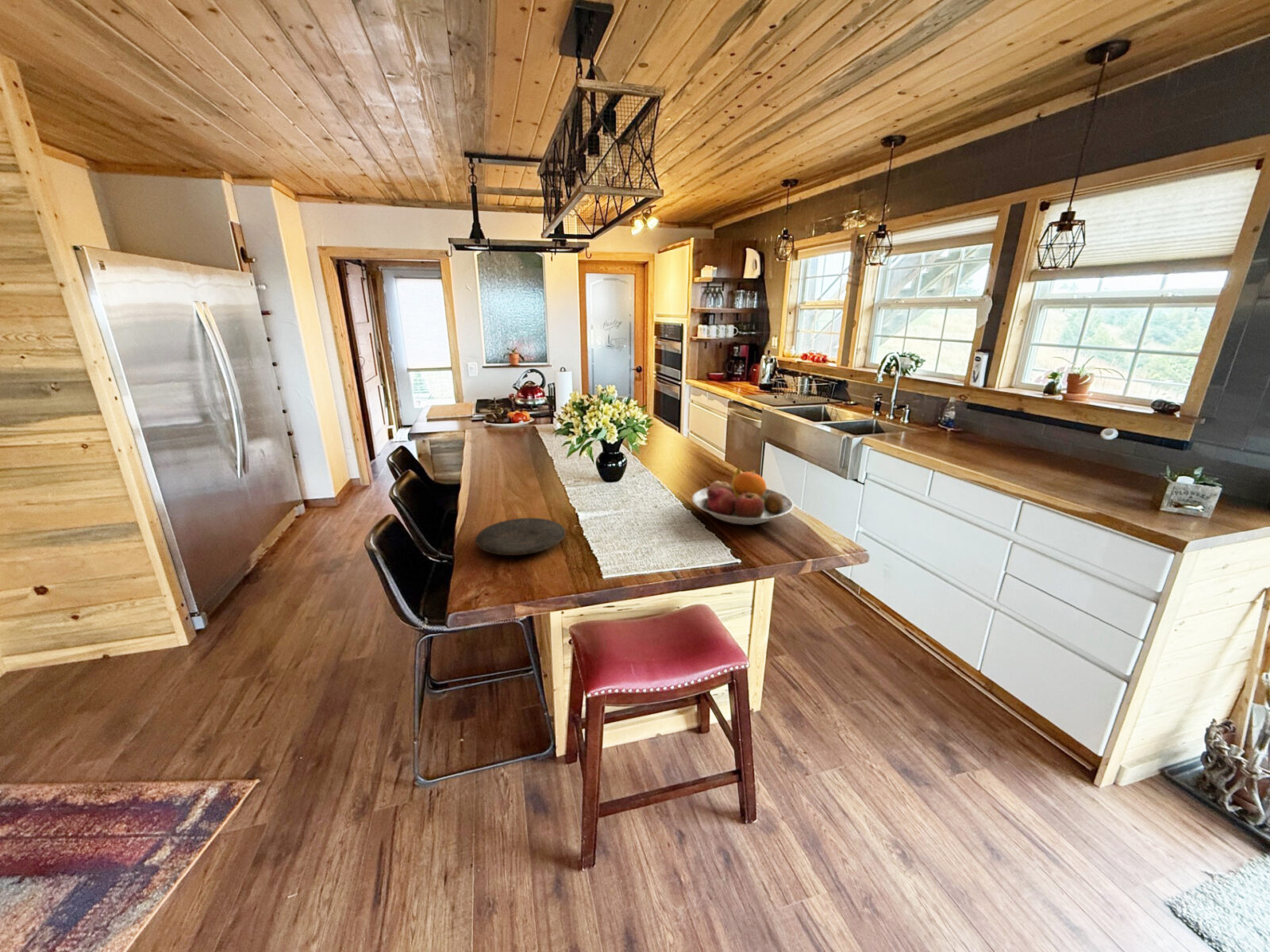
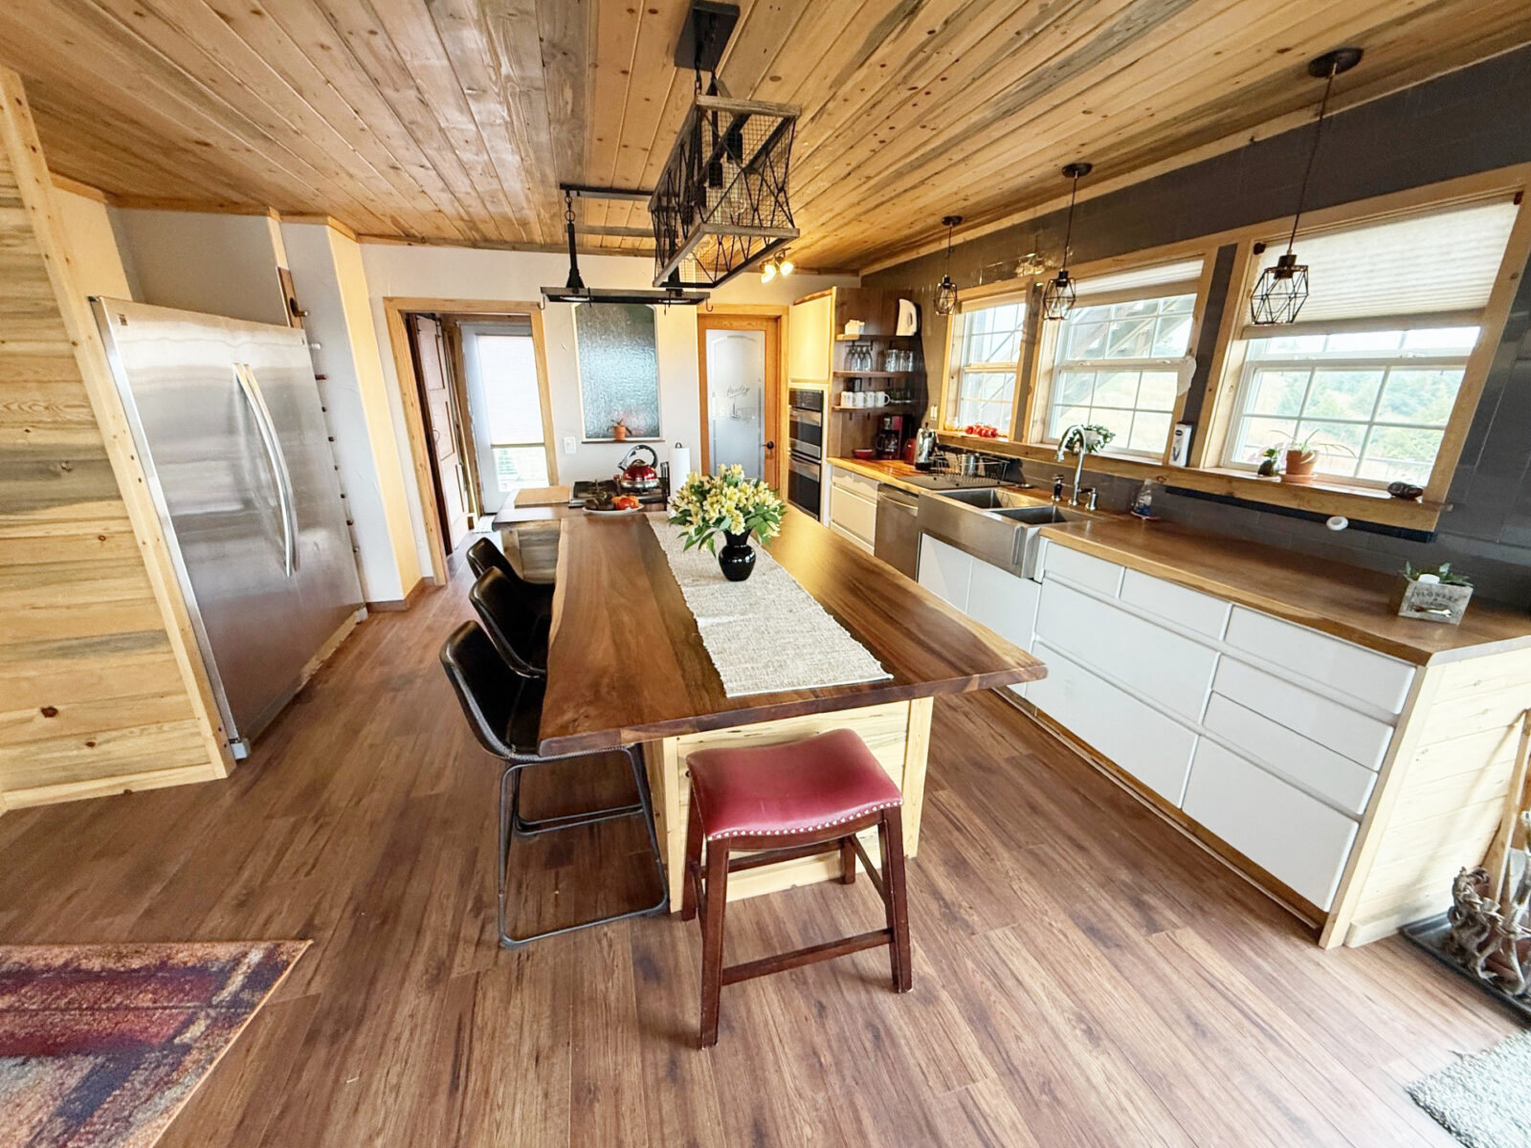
- plate [475,517,567,556]
- fruit bowl [691,466,795,526]
